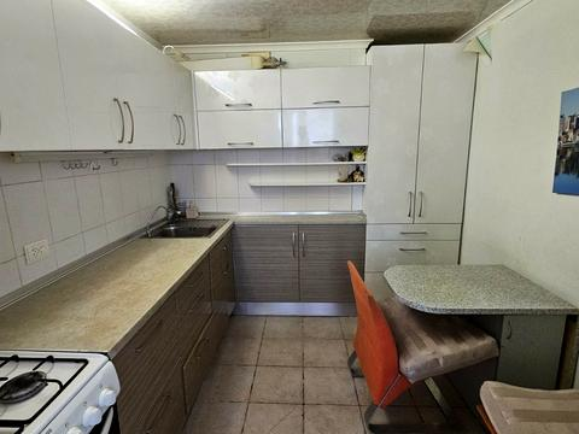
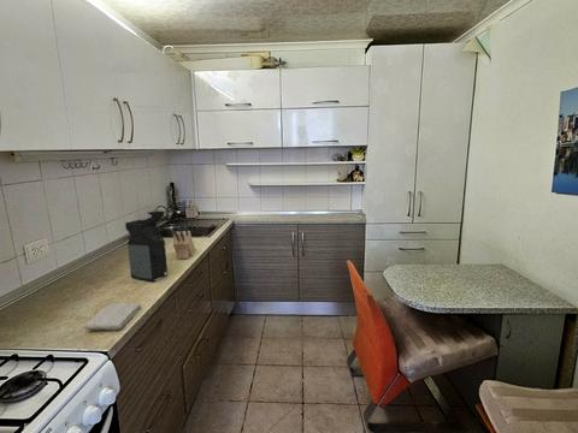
+ knife block [171,224,196,260]
+ coffee maker [124,209,169,283]
+ washcloth [84,302,142,331]
